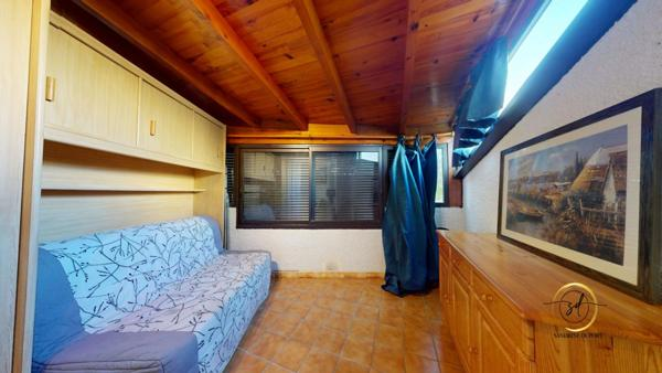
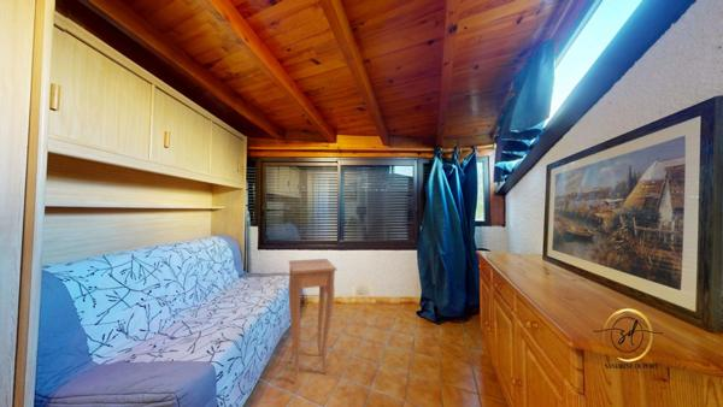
+ side table [288,258,337,384]
